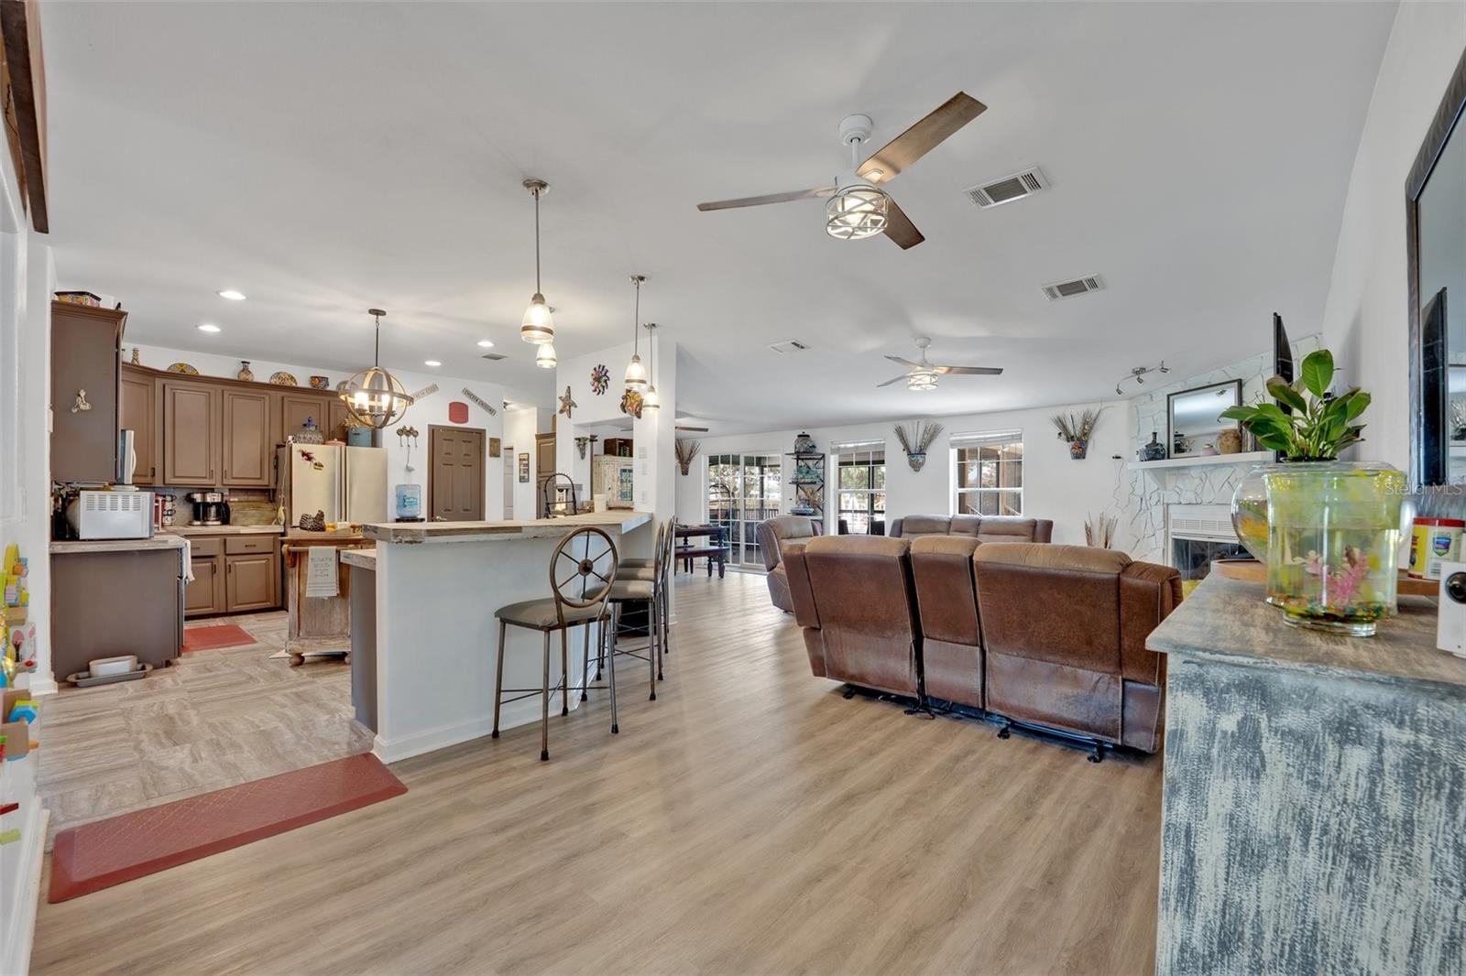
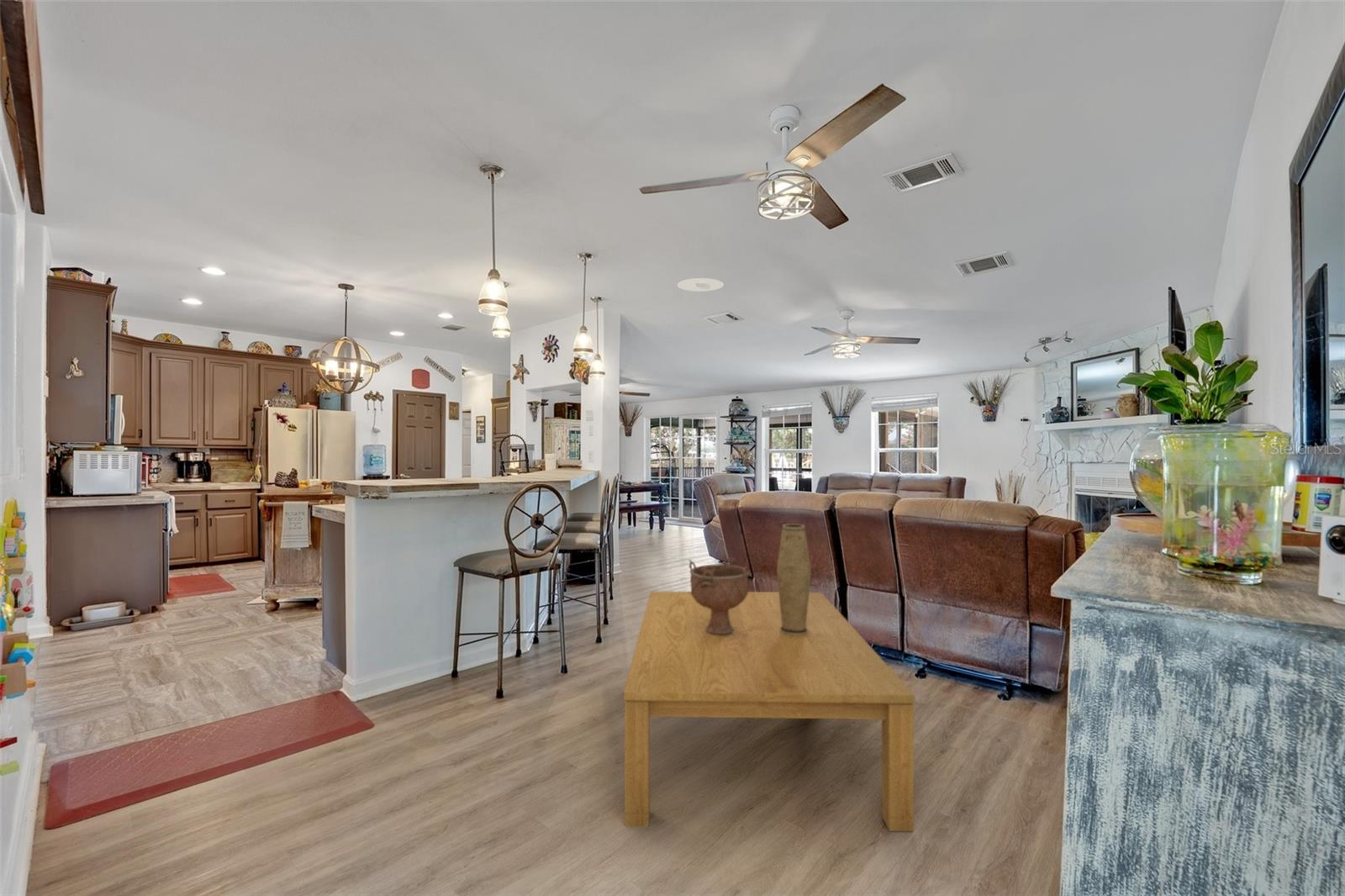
+ coffee table [623,591,915,832]
+ recessed light [677,277,725,293]
+ vase [776,523,812,636]
+ decorative bowl [688,555,750,635]
